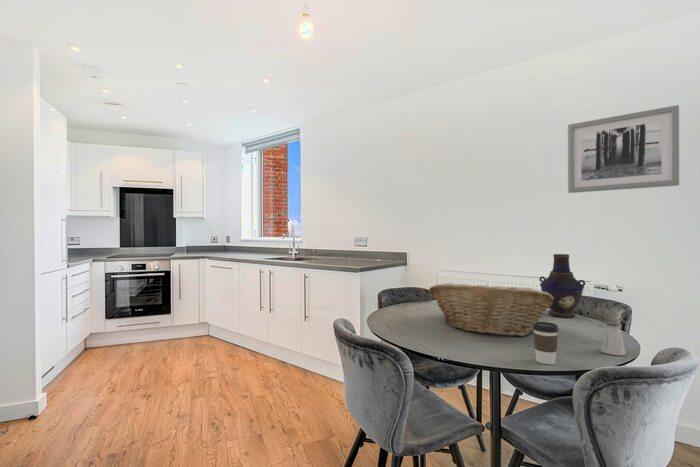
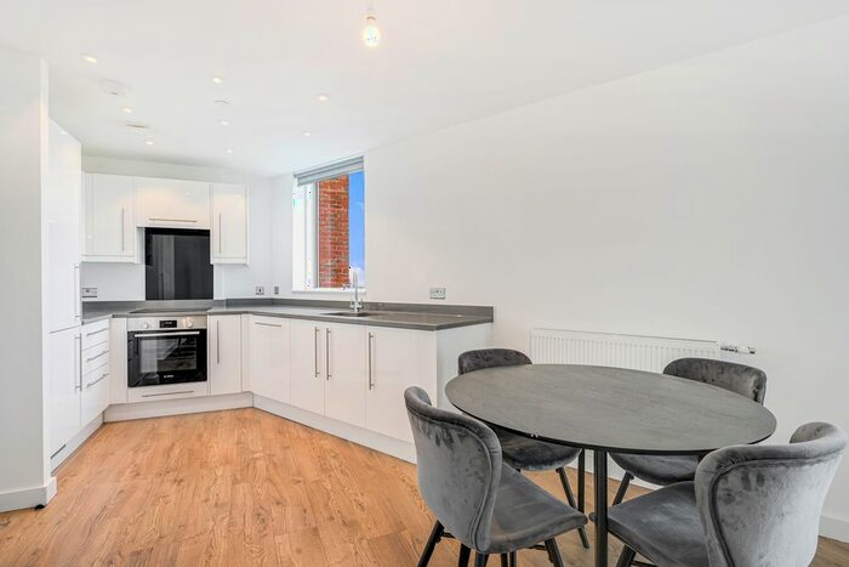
- vase [538,253,586,318]
- wall art [567,104,680,194]
- coffee cup [533,321,560,365]
- fruit basket [428,282,554,337]
- saltshaker [599,321,627,356]
